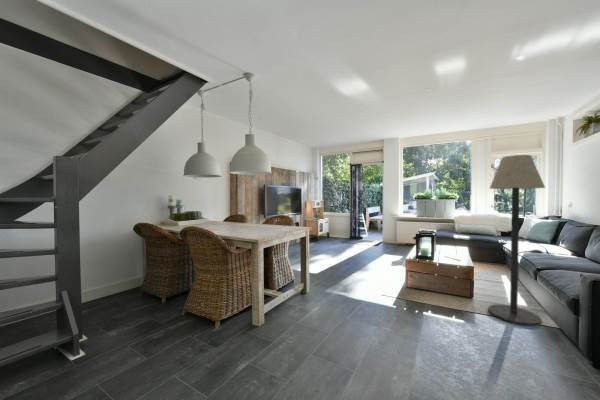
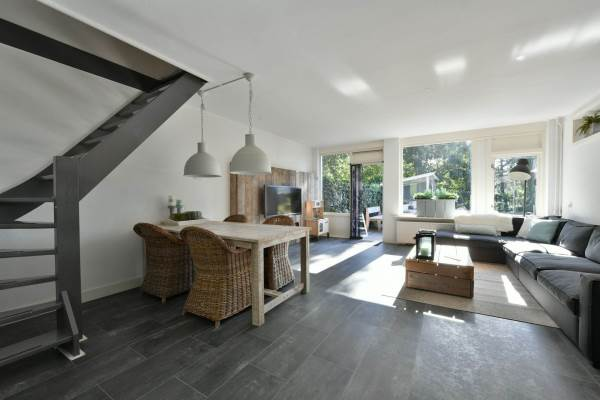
- floor lamp [487,154,546,327]
